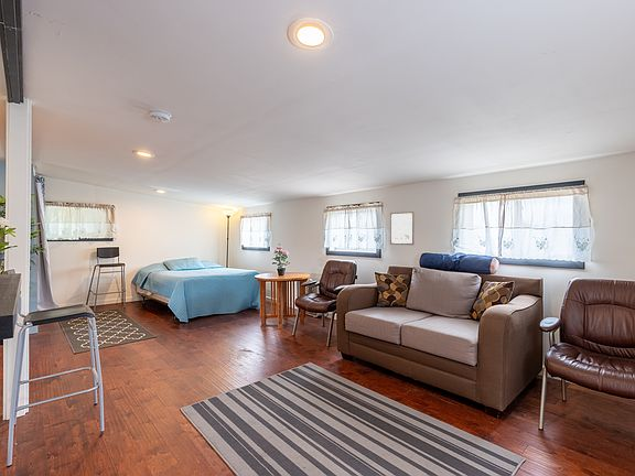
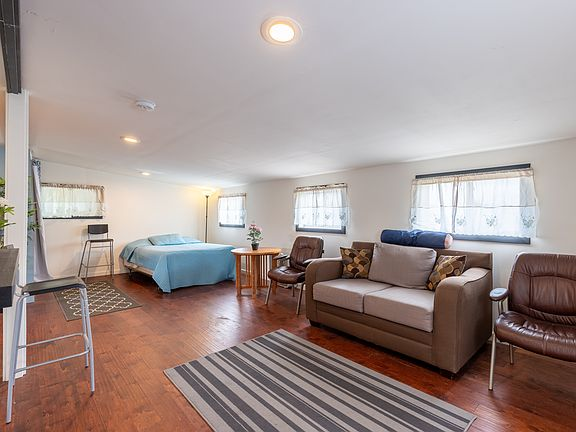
- wall art [389,210,416,246]
